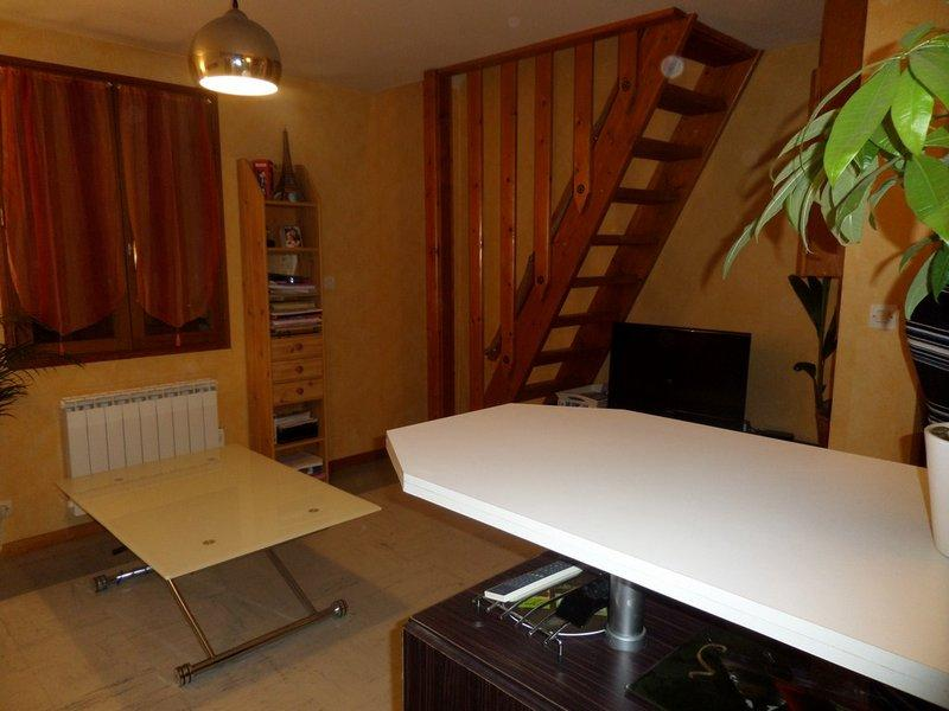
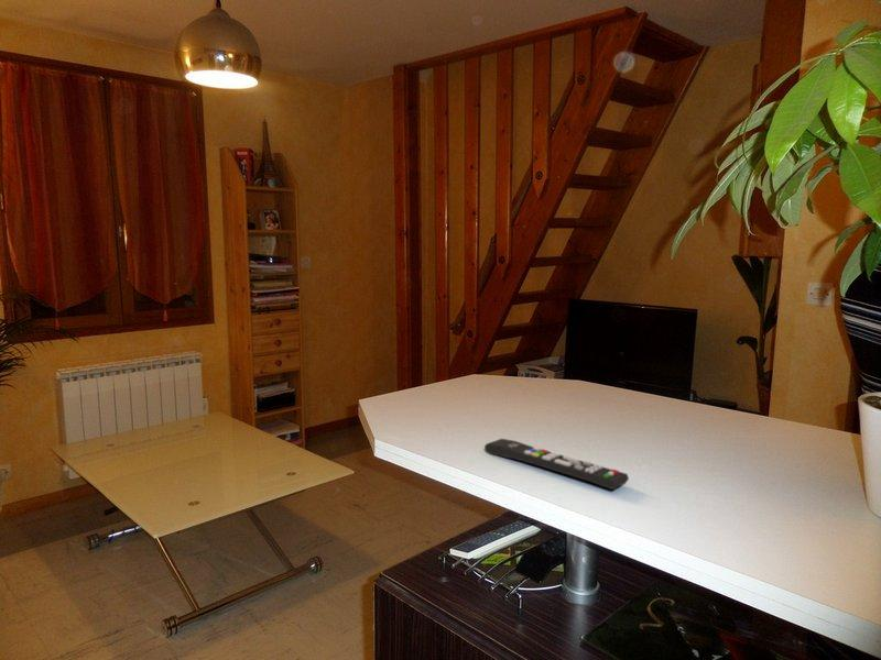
+ remote control [483,438,630,491]
